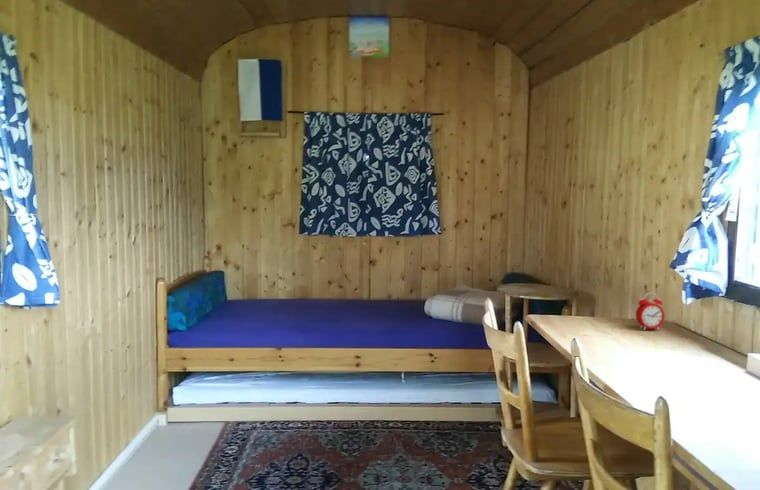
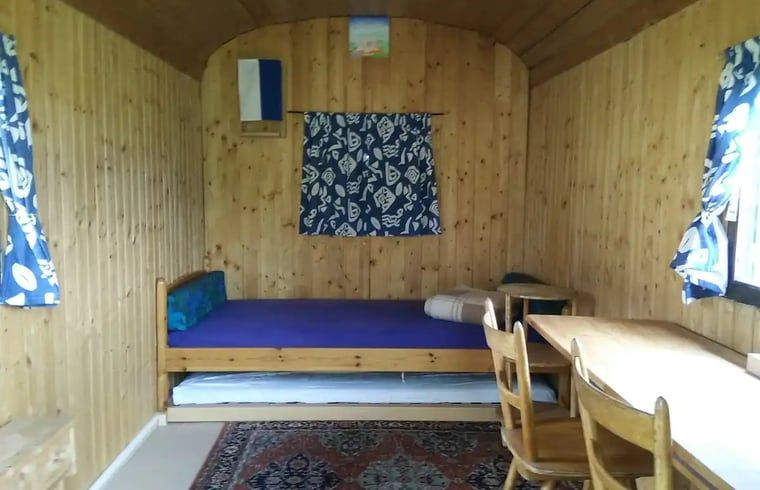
- alarm clock [635,292,666,331]
